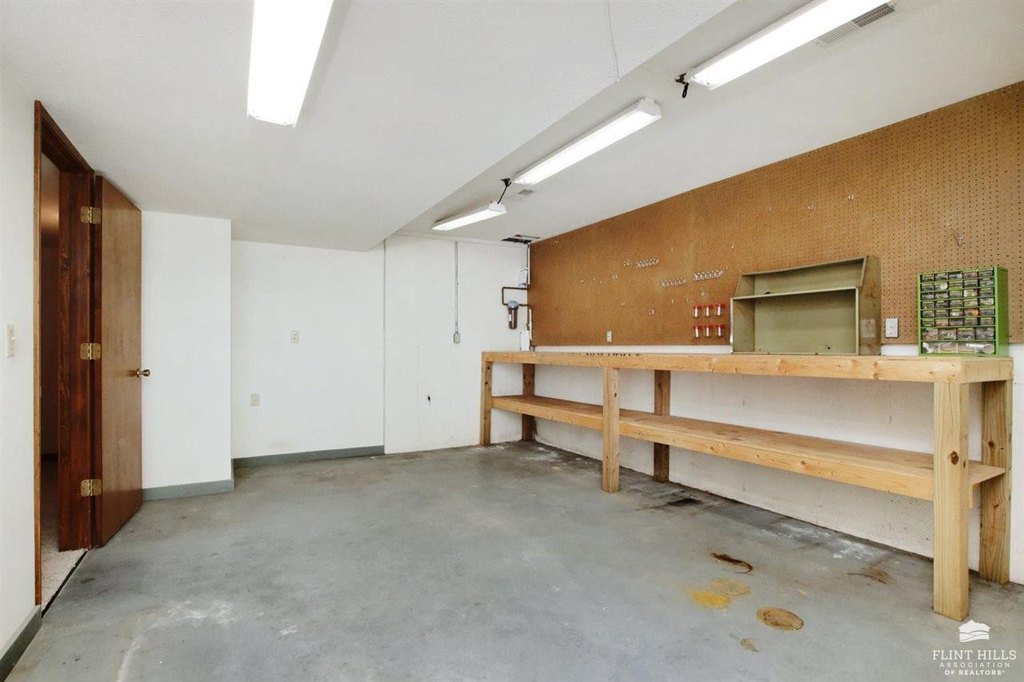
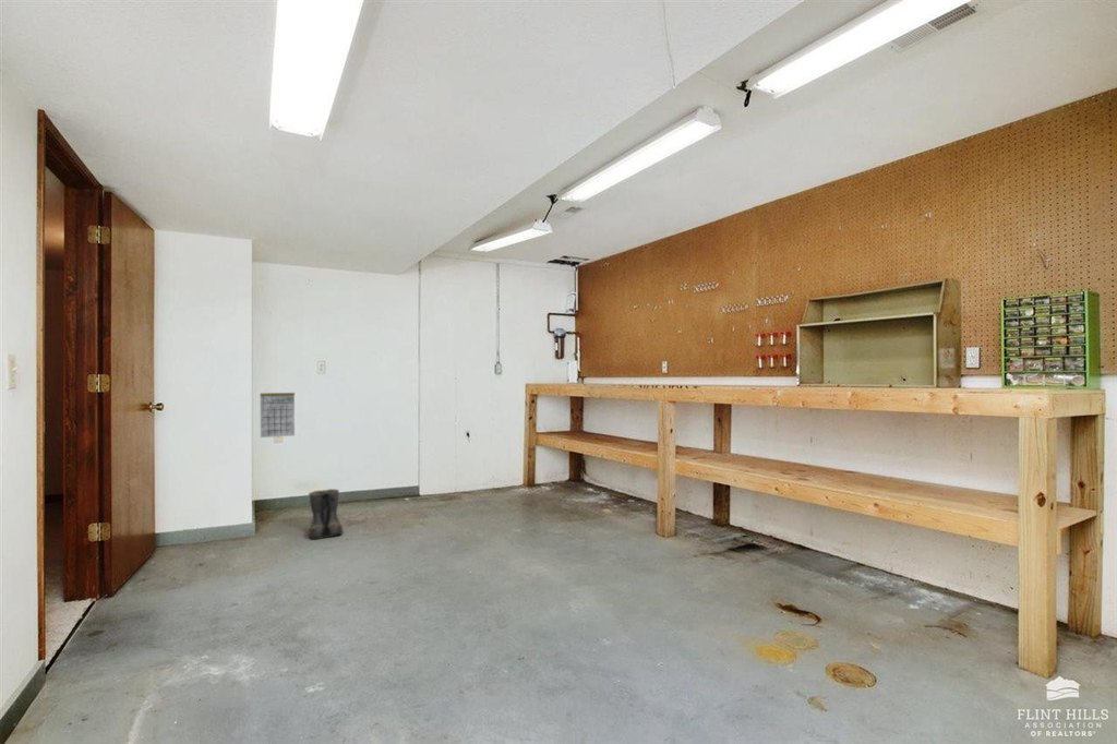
+ boots [308,488,345,540]
+ calendar [259,385,296,439]
